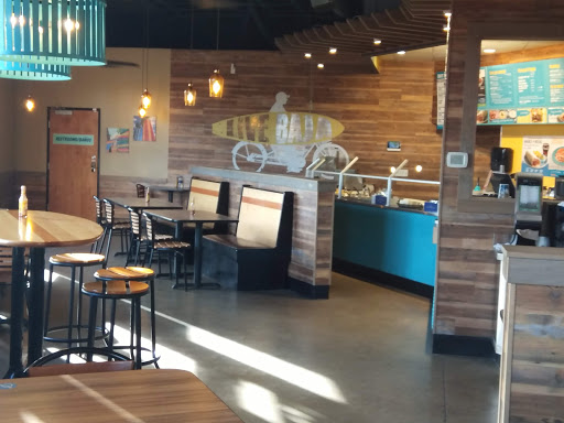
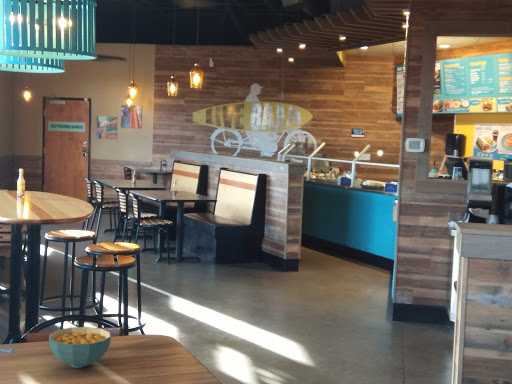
+ cereal bowl [48,326,112,369]
